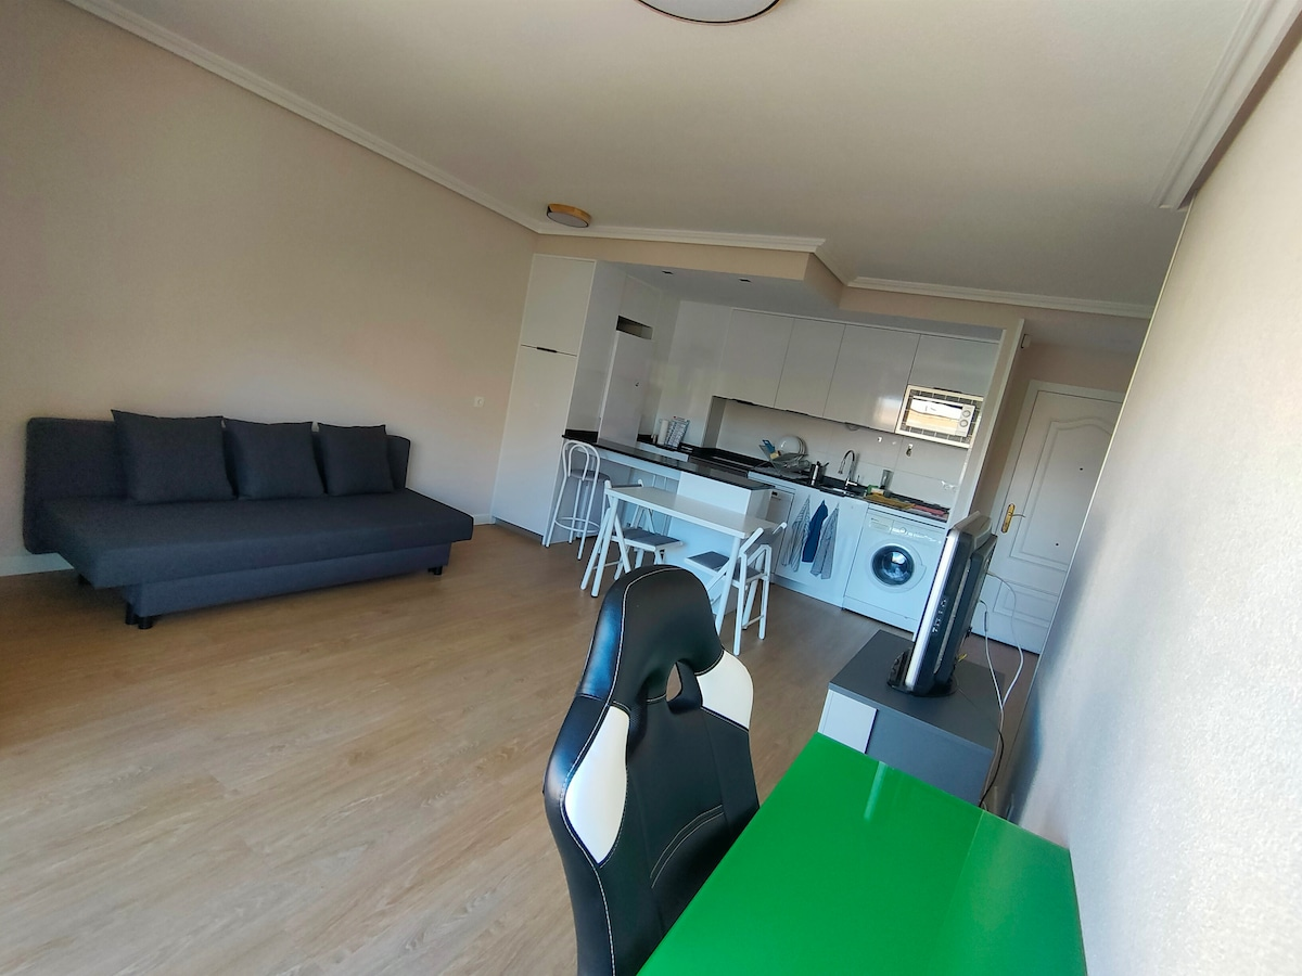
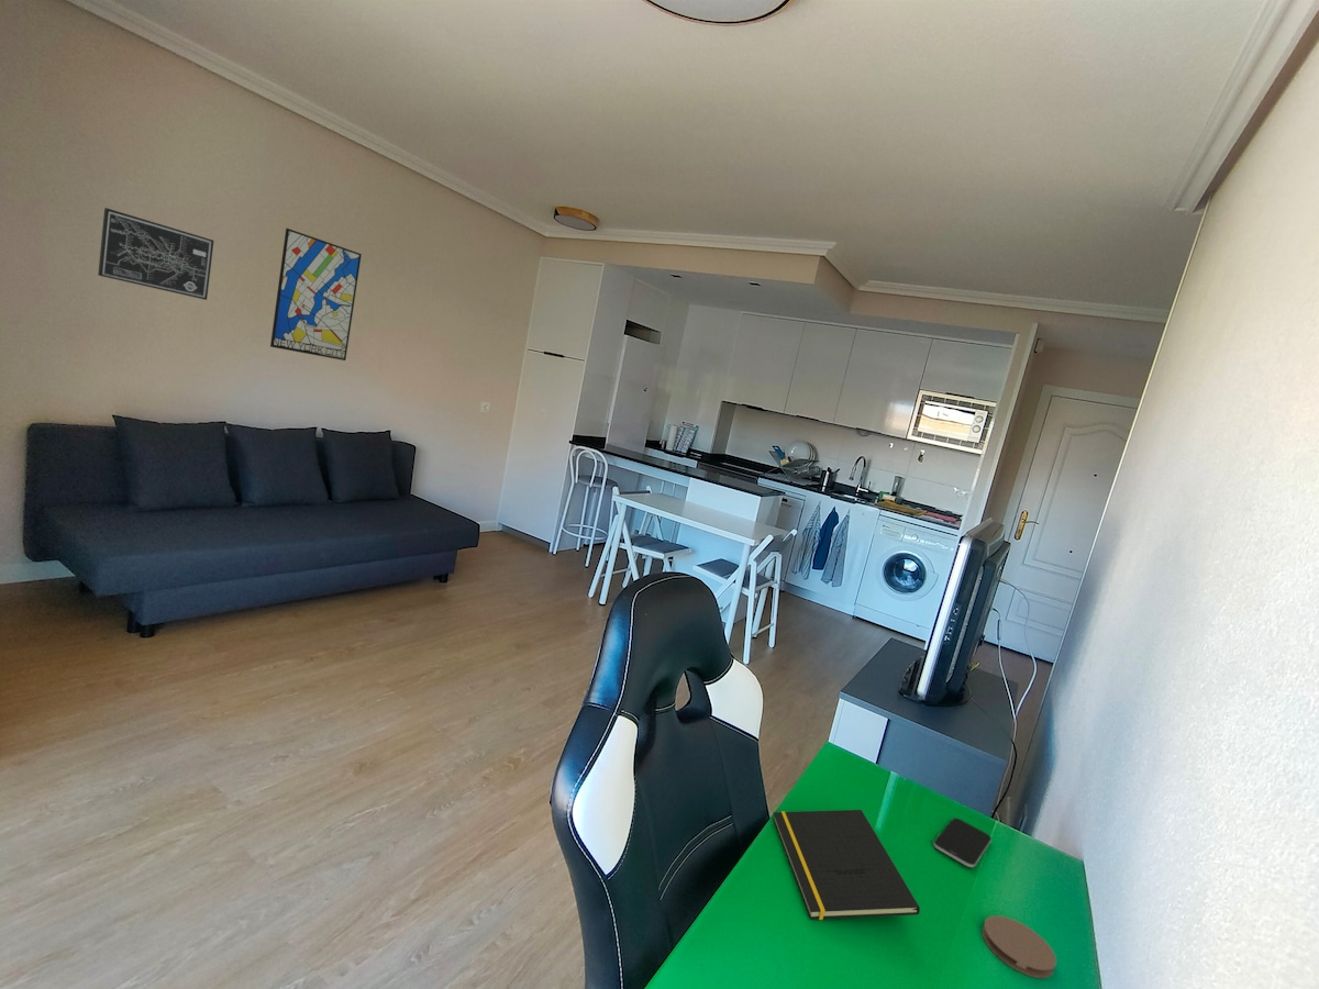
+ notepad [772,809,921,921]
+ smartphone [932,816,993,868]
+ wall art [97,207,215,301]
+ wall art [269,227,363,362]
+ coaster [980,914,1057,979]
